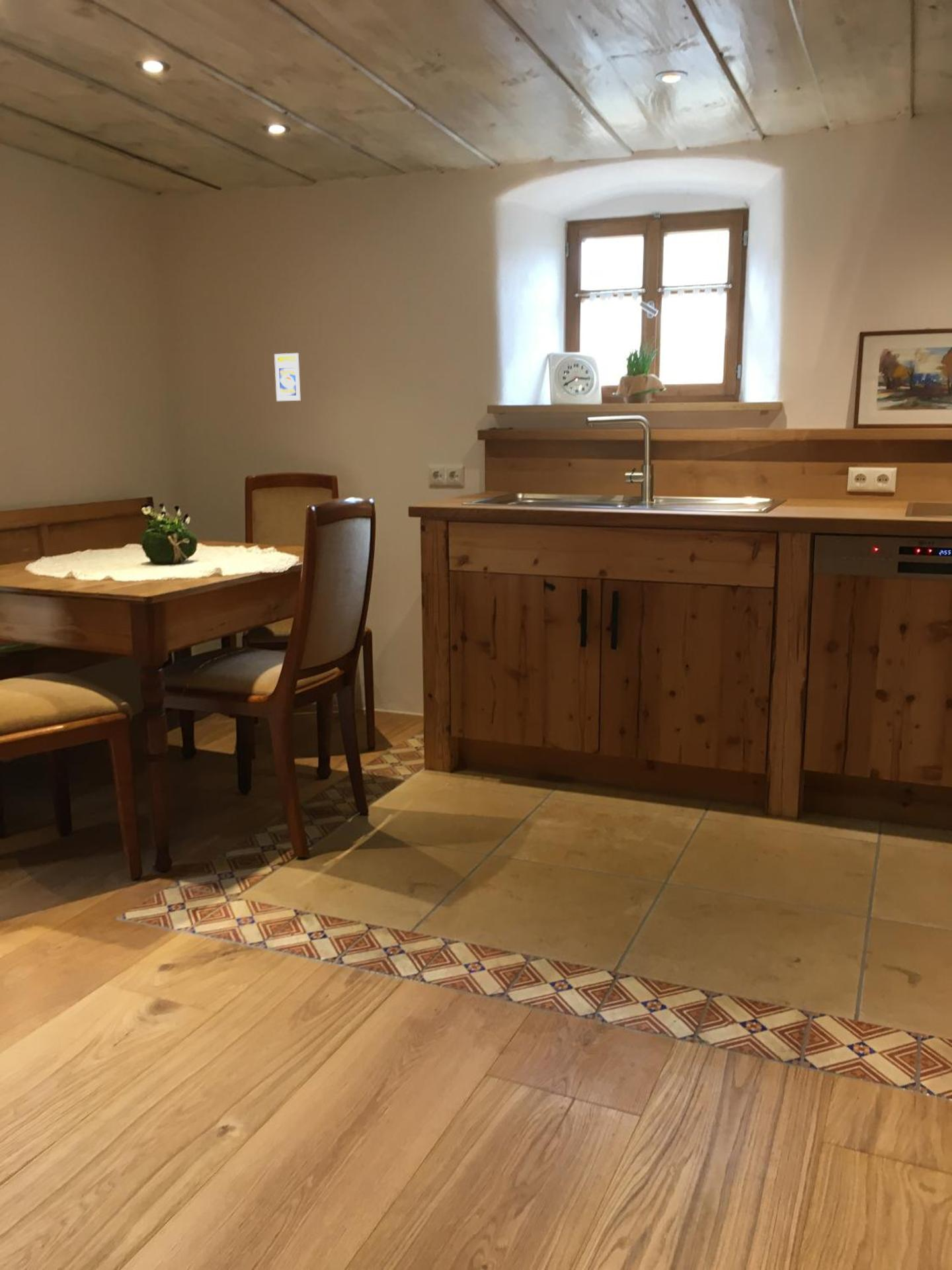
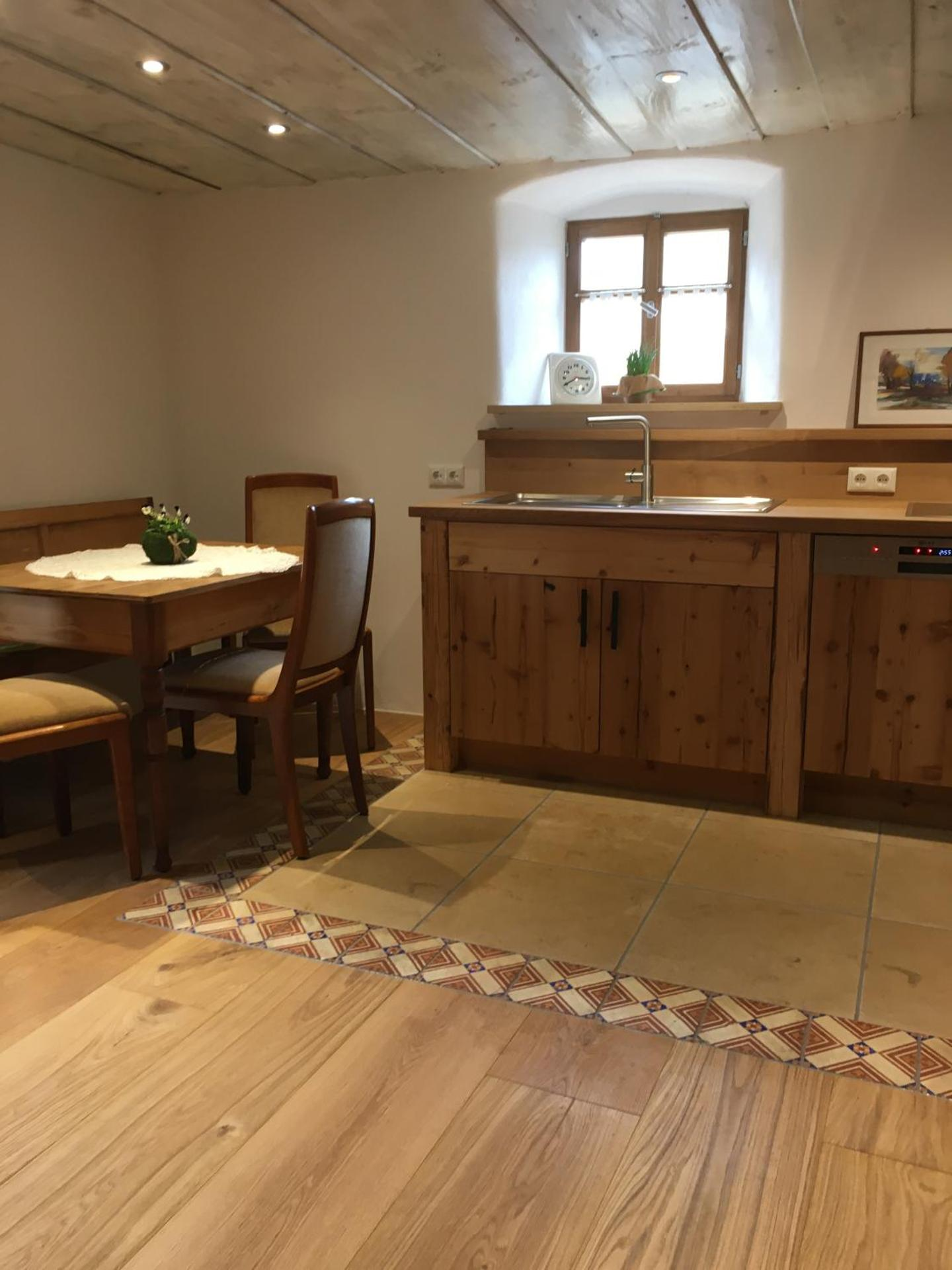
- trading card display case [274,353,301,402]
